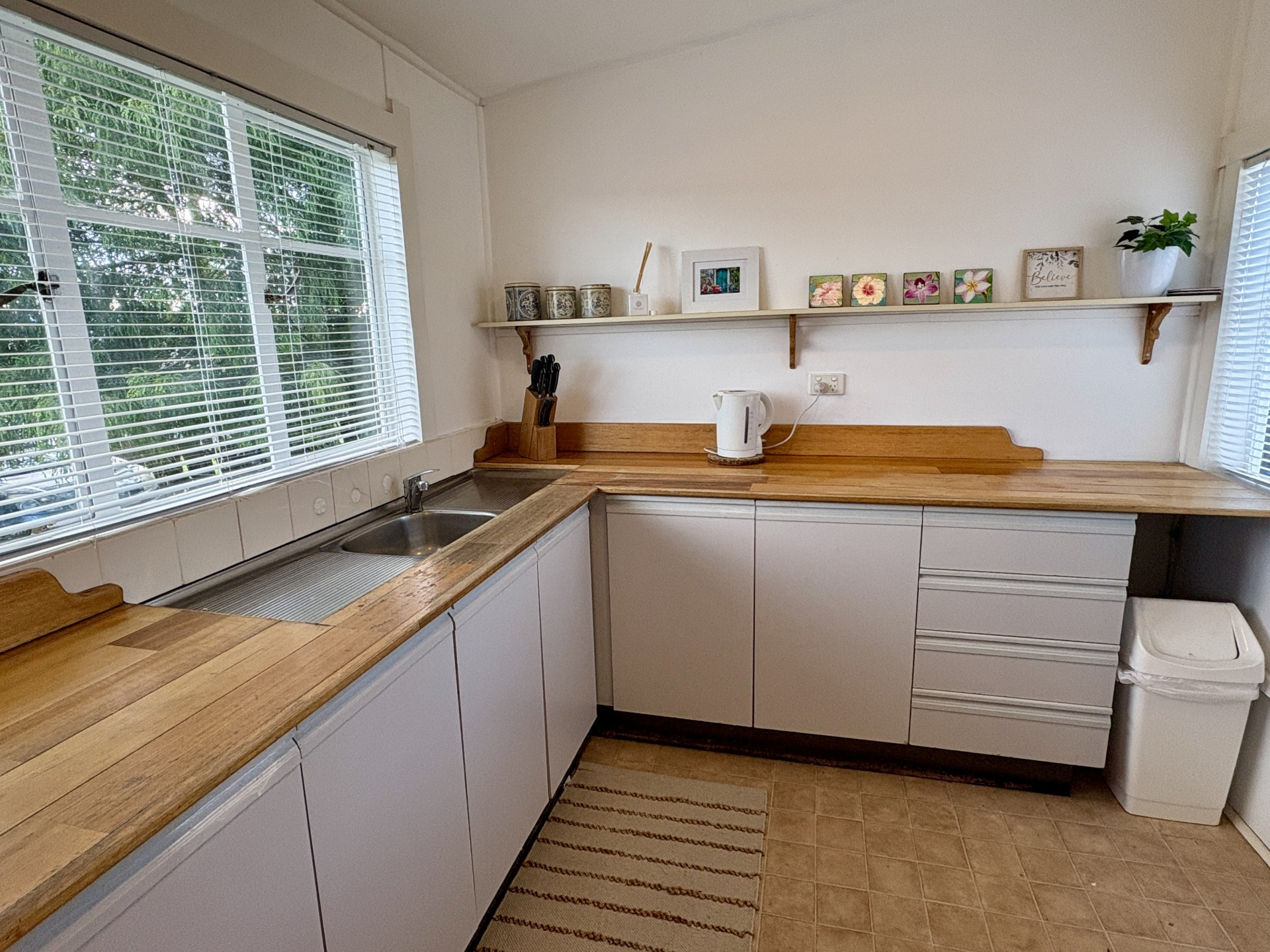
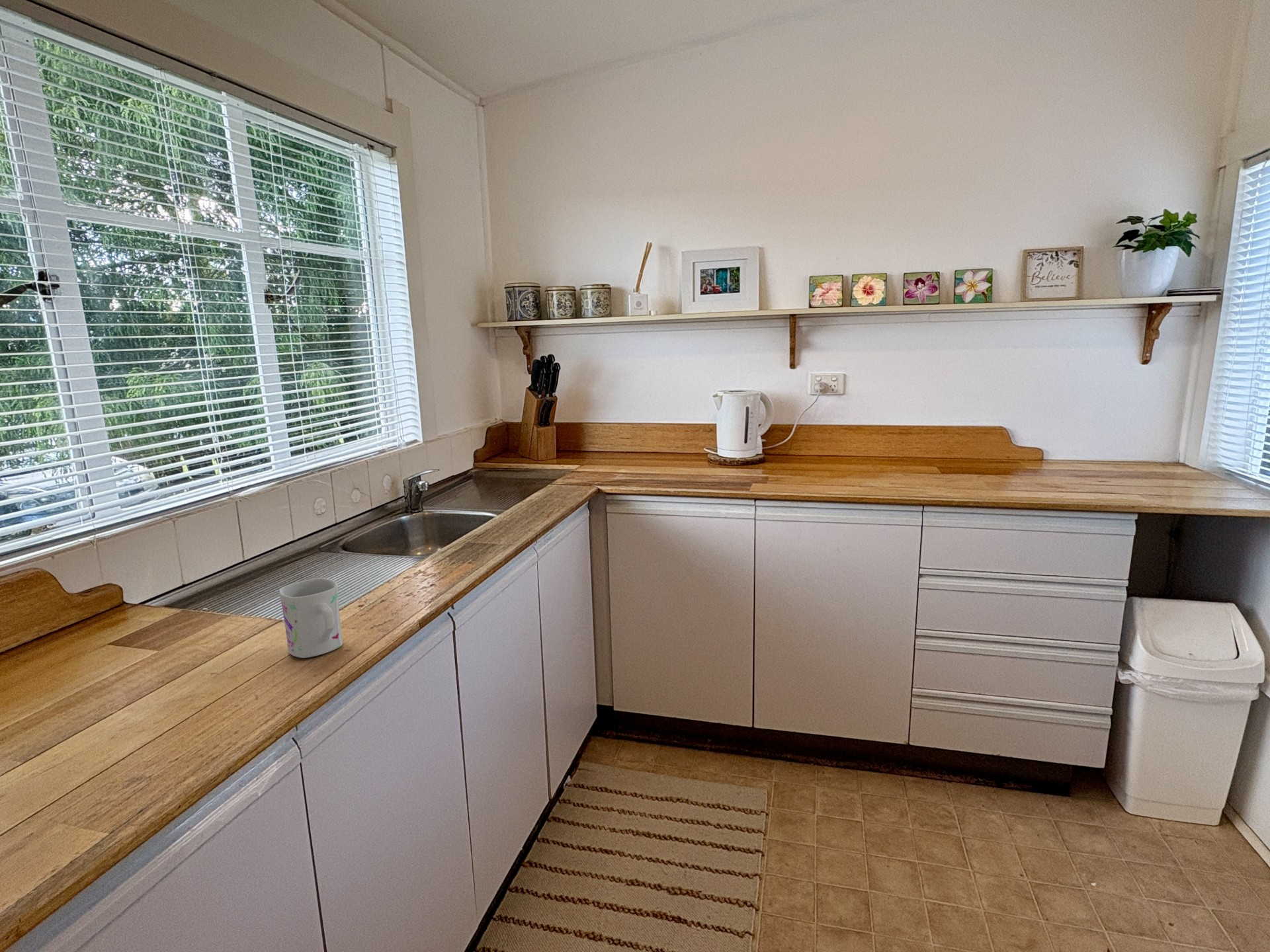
+ mug [278,577,343,658]
